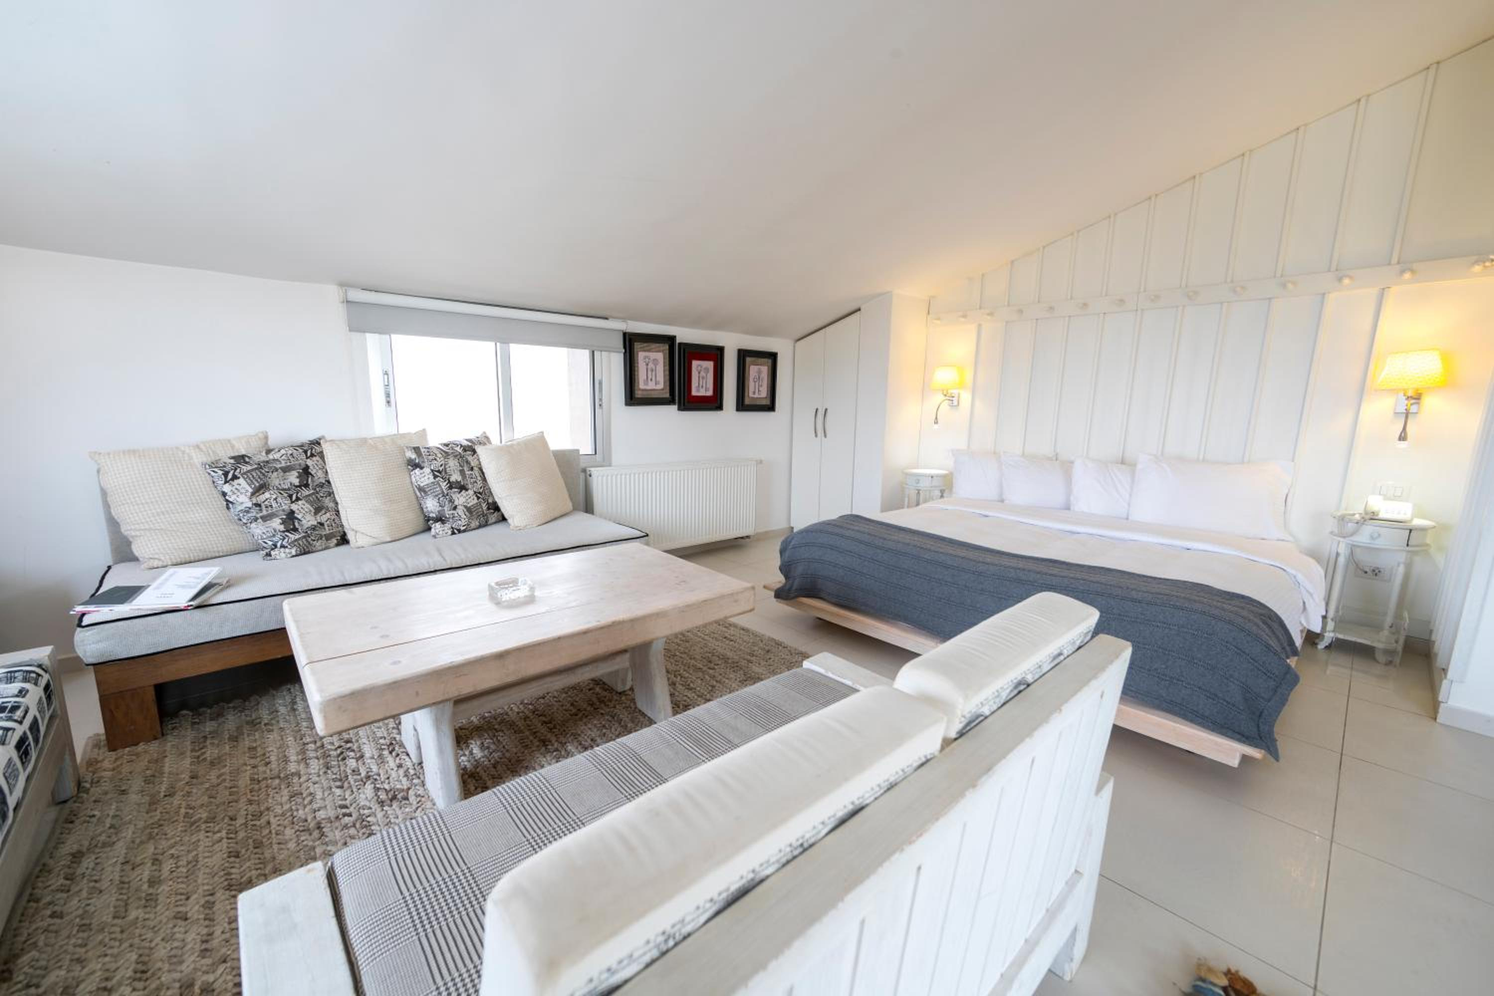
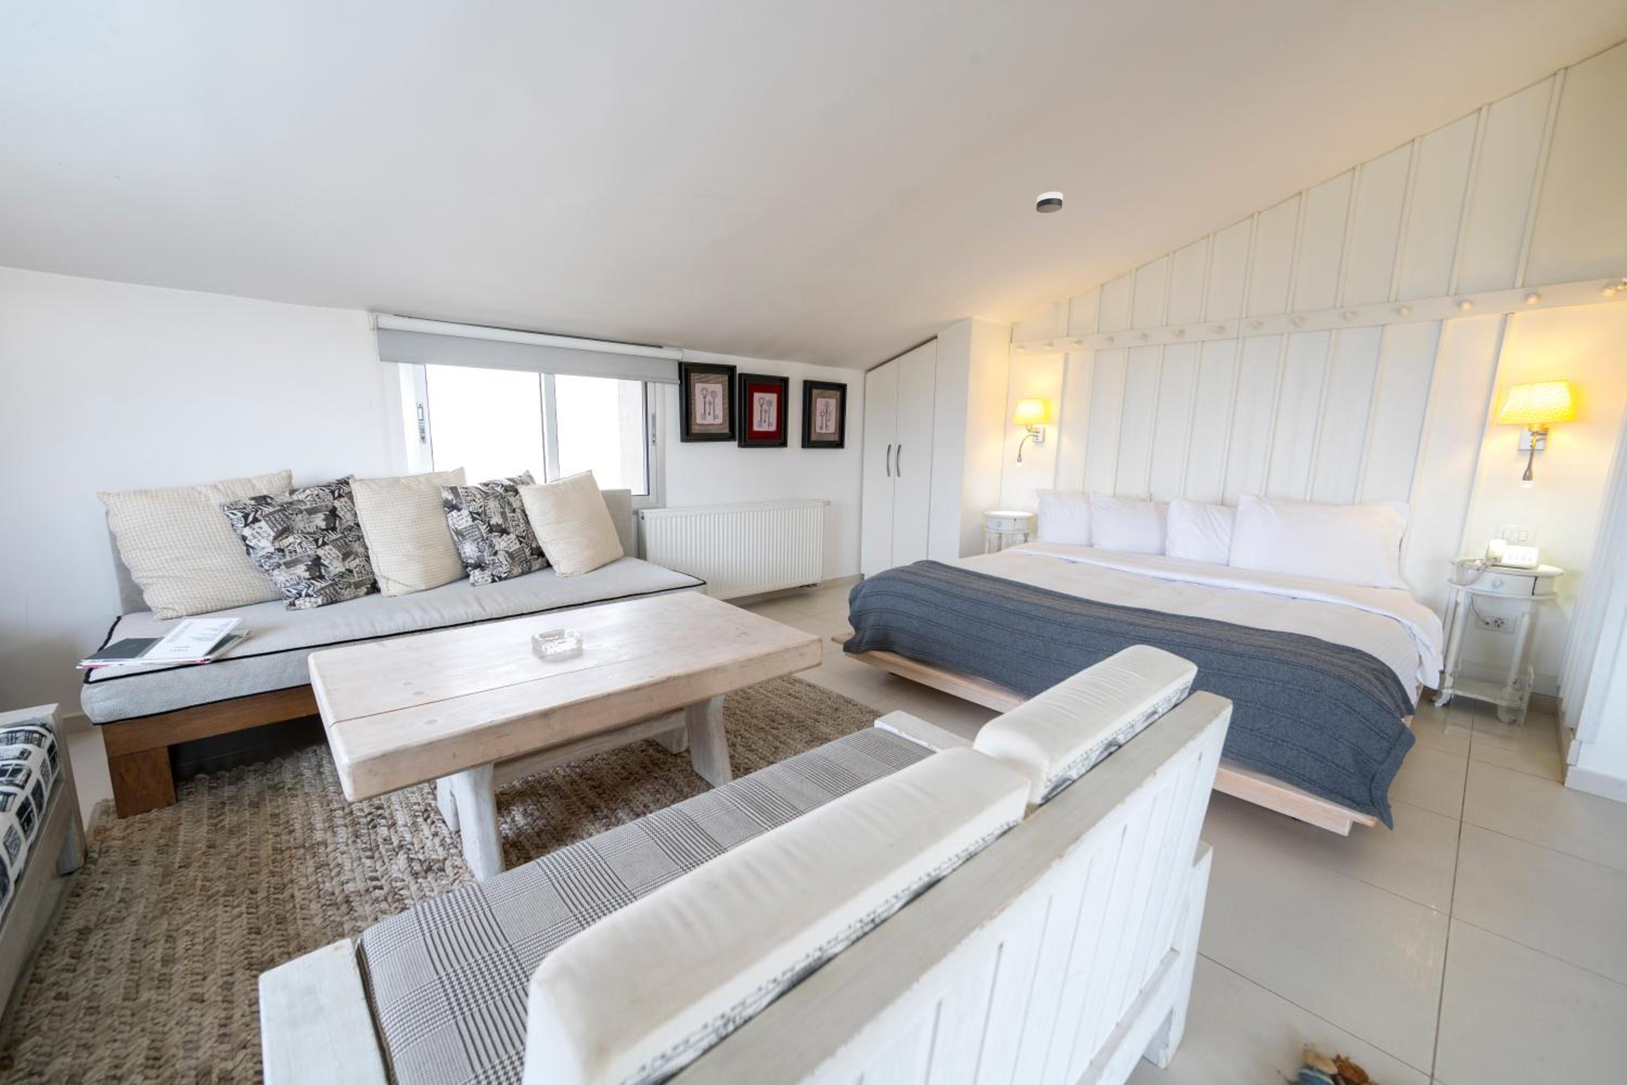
+ smoke detector [1036,191,1064,214]
